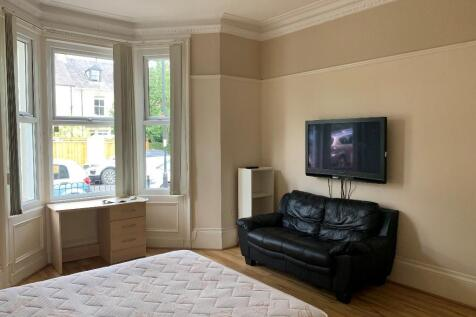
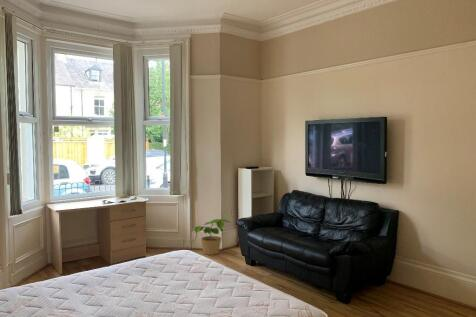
+ potted plant [193,218,231,256]
